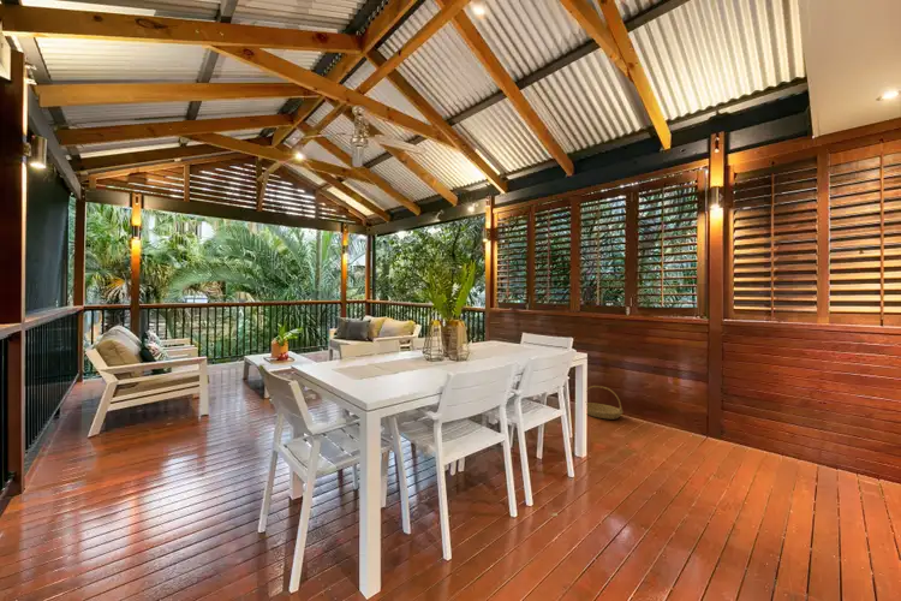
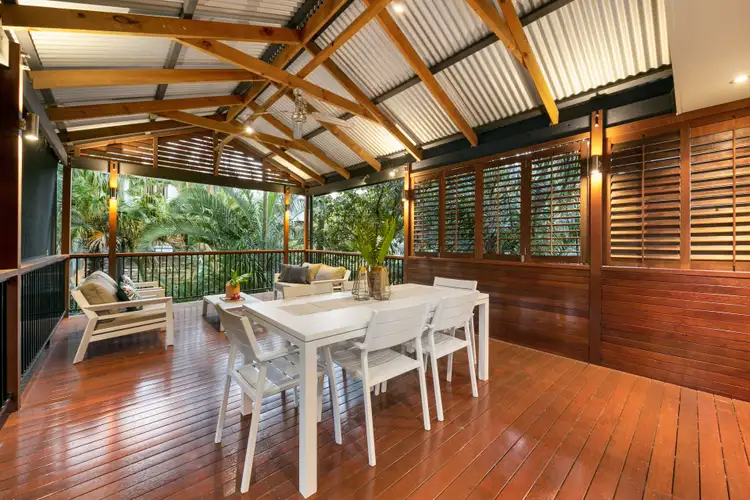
- basket [586,385,625,421]
